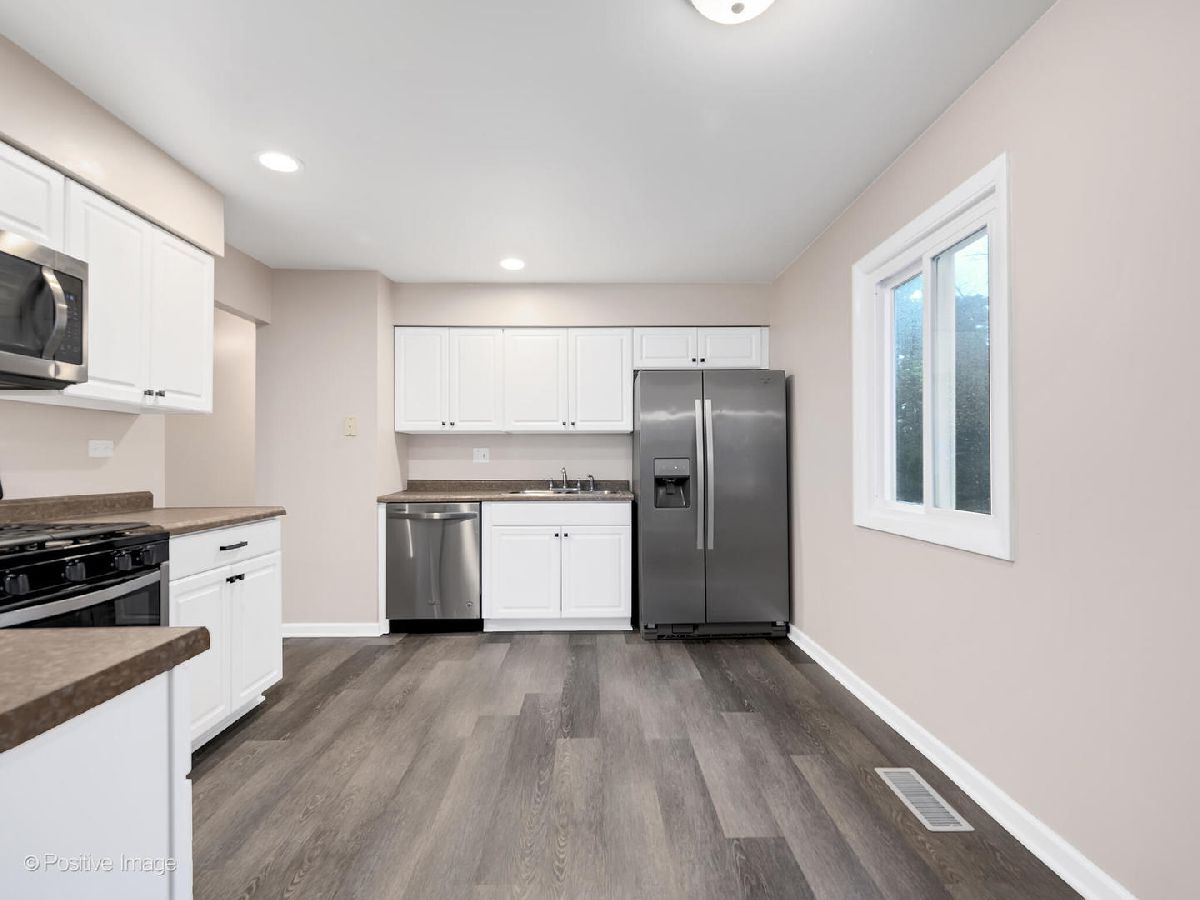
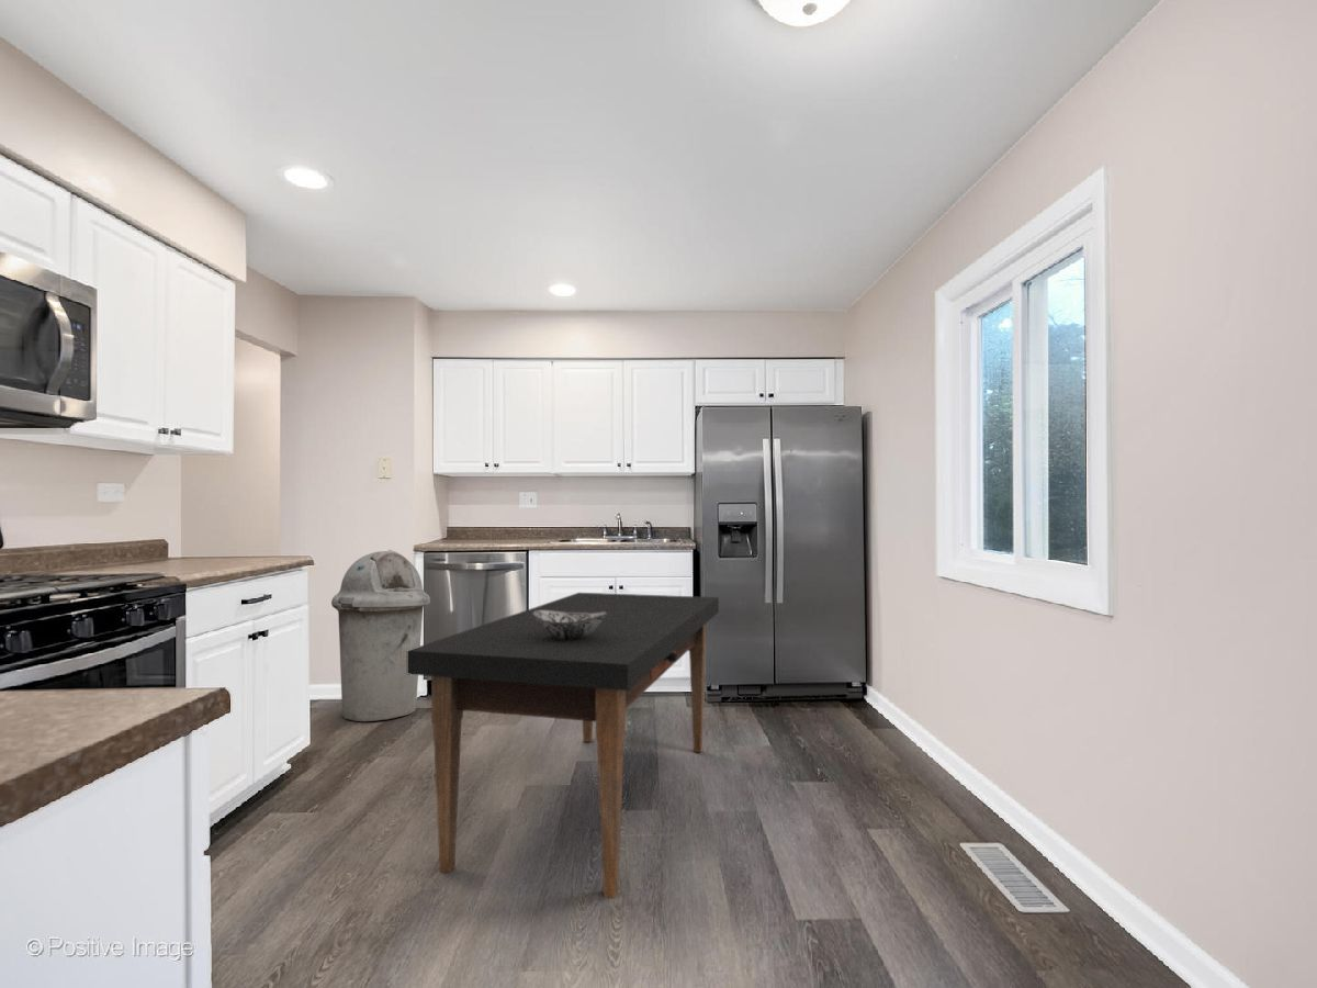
+ decorative bowl [532,610,607,639]
+ dining table [407,592,720,899]
+ trash can [330,549,431,722]
